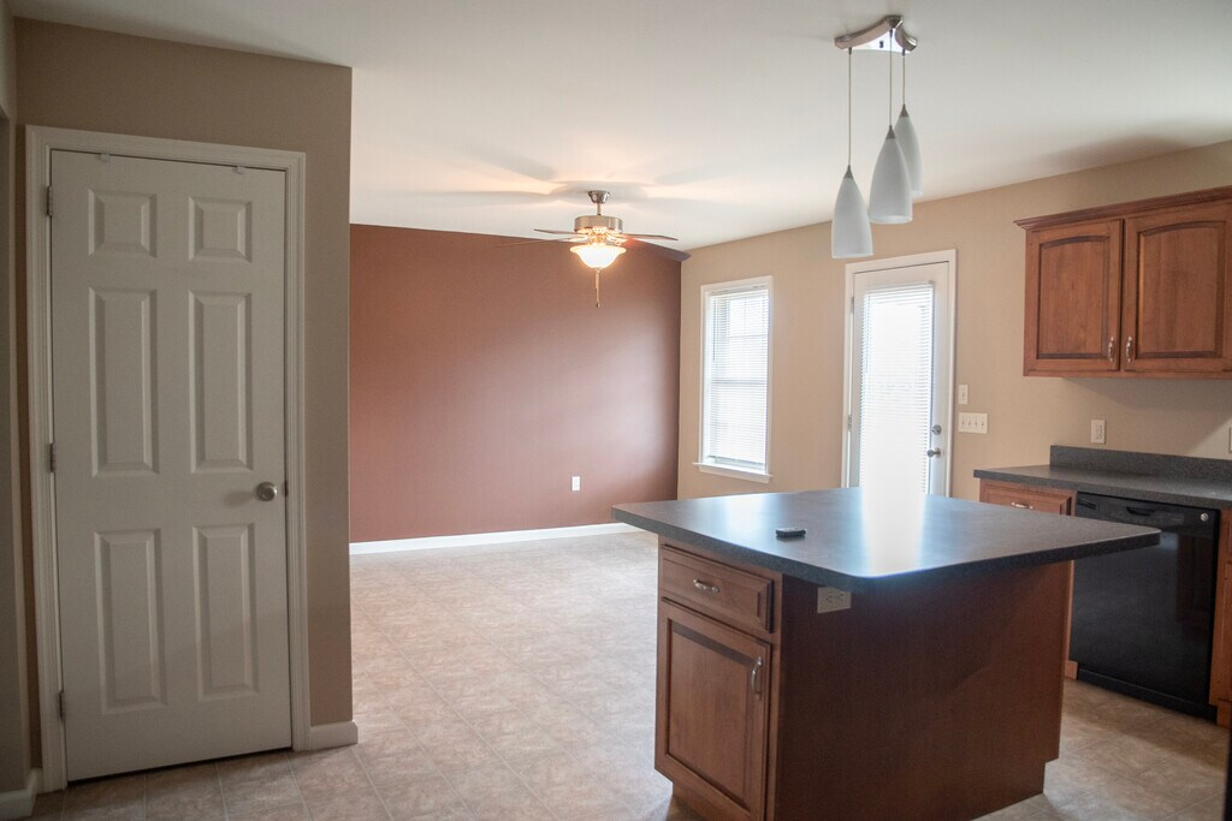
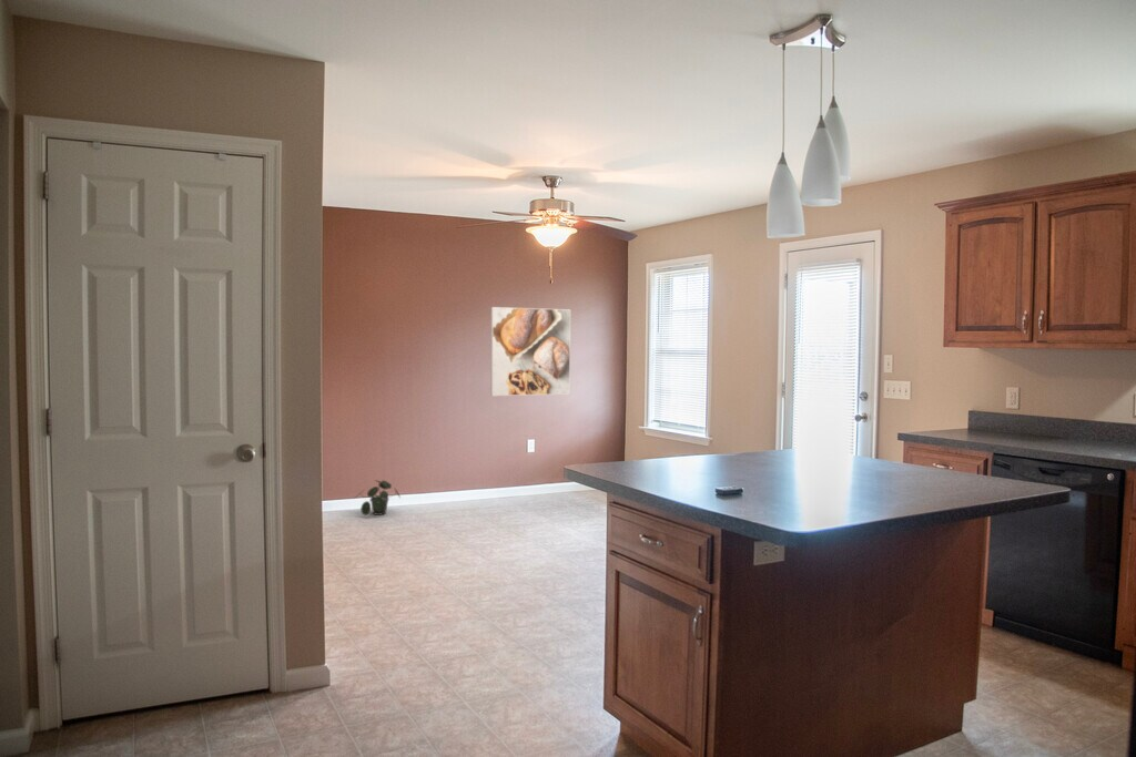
+ potted plant [353,479,402,516]
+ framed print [490,306,571,397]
